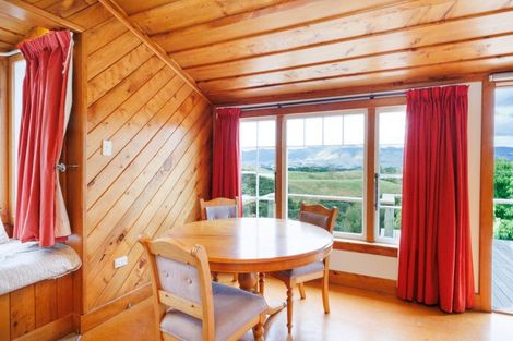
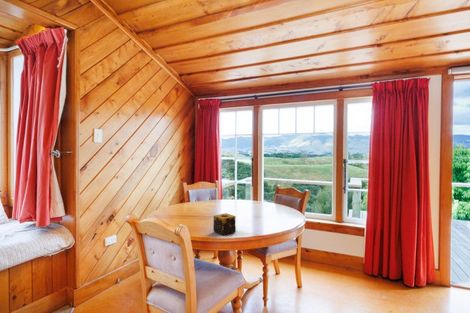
+ candle [212,212,237,236]
